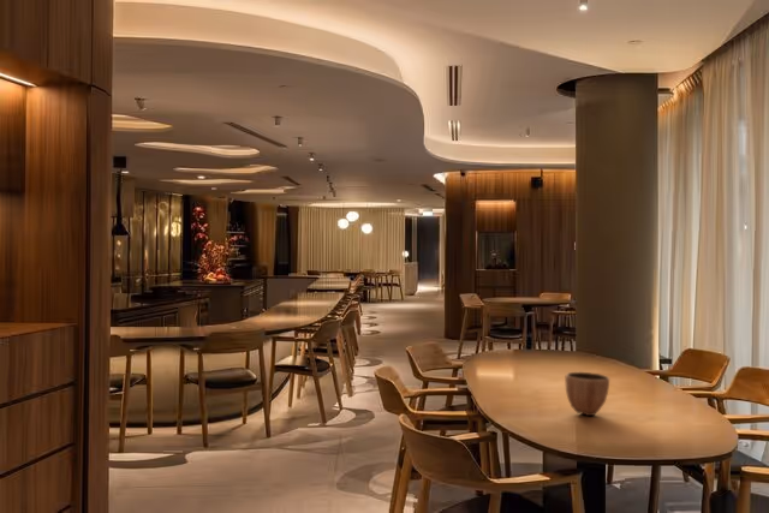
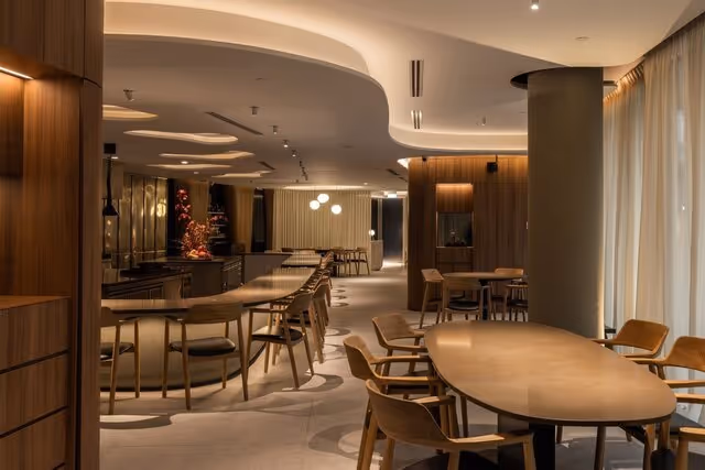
- decorative bowl [564,371,610,417]
